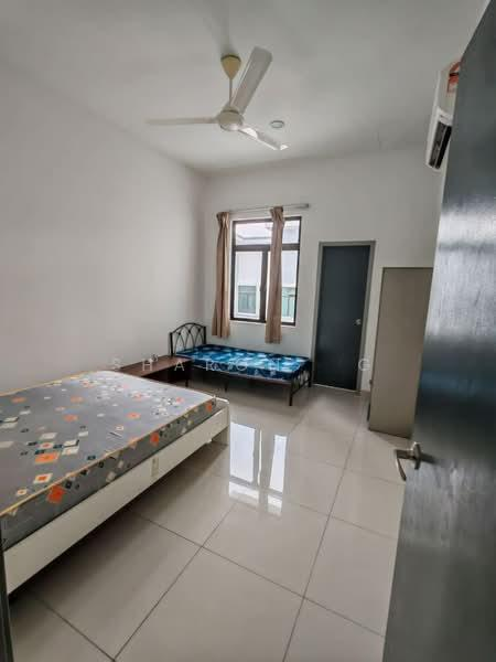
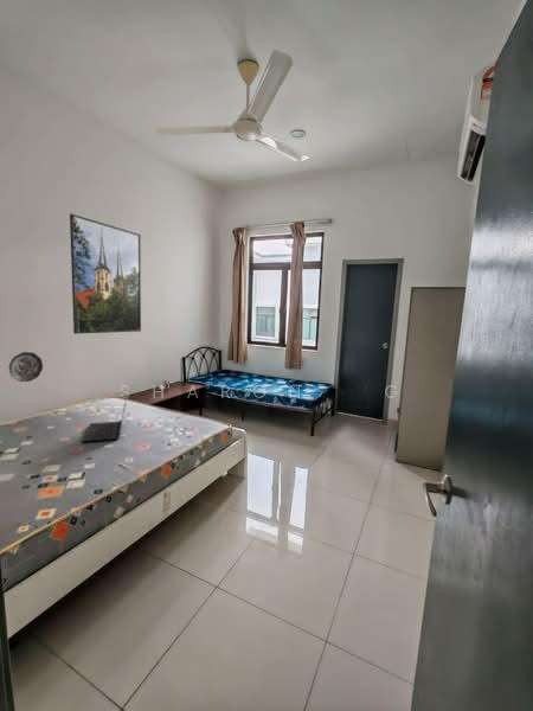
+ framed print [69,213,142,335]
+ laptop [82,393,129,443]
+ decorative plate [8,351,44,383]
